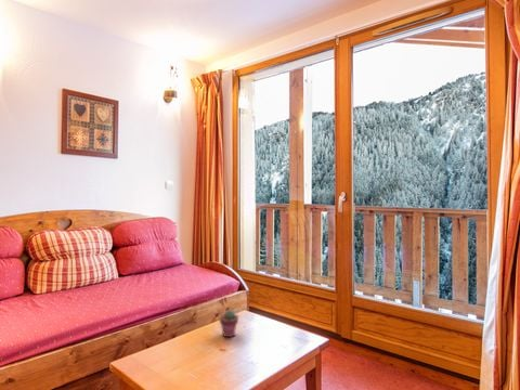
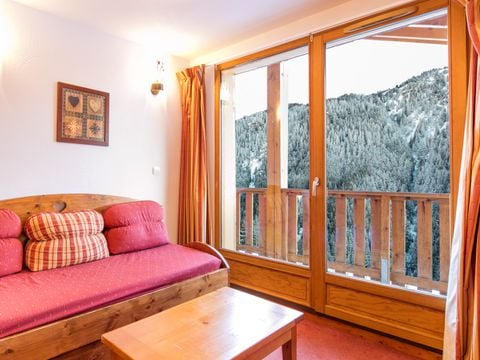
- potted succulent [219,309,239,338]
